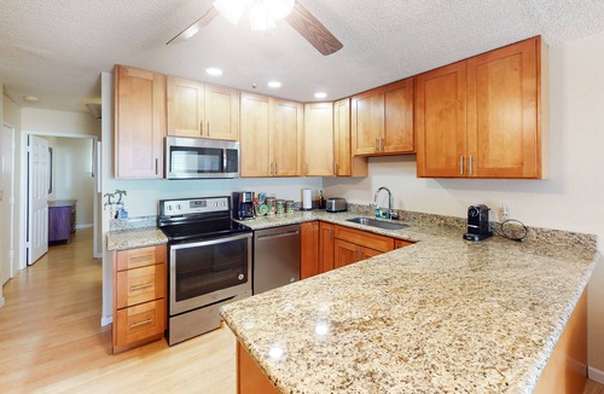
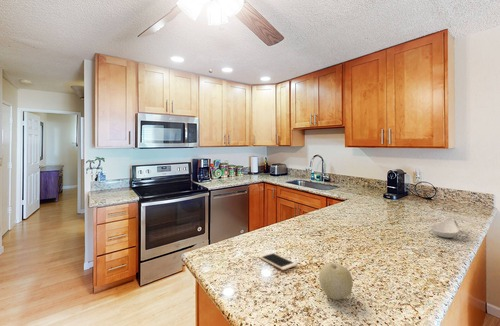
+ fruit [318,262,354,301]
+ cell phone [257,251,298,271]
+ spoon rest [430,218,460,239]
